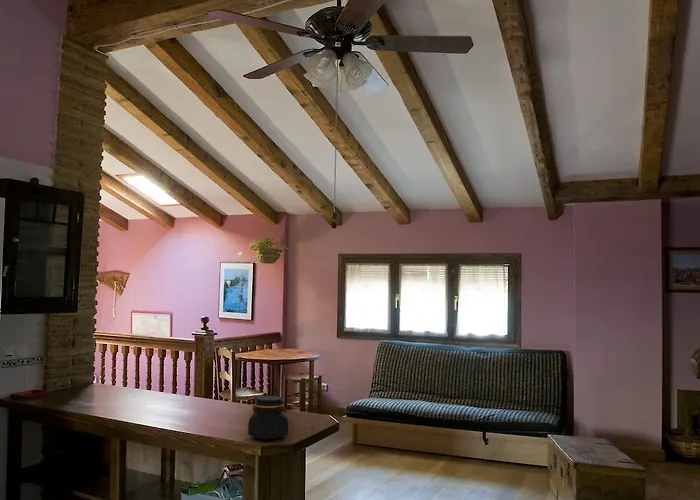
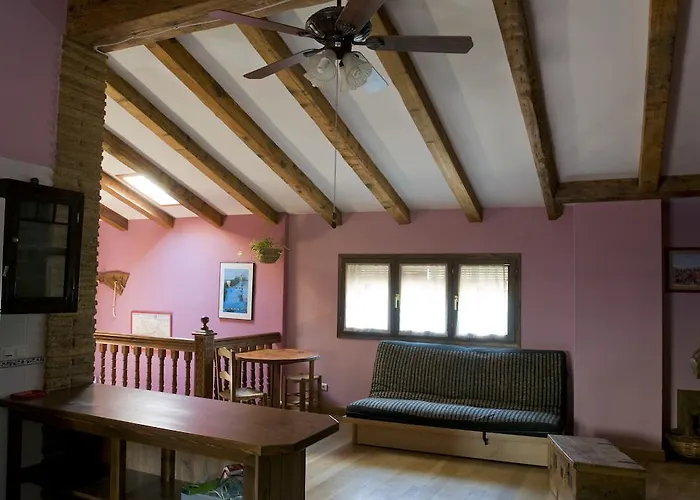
- jar [247,395,290,440]
